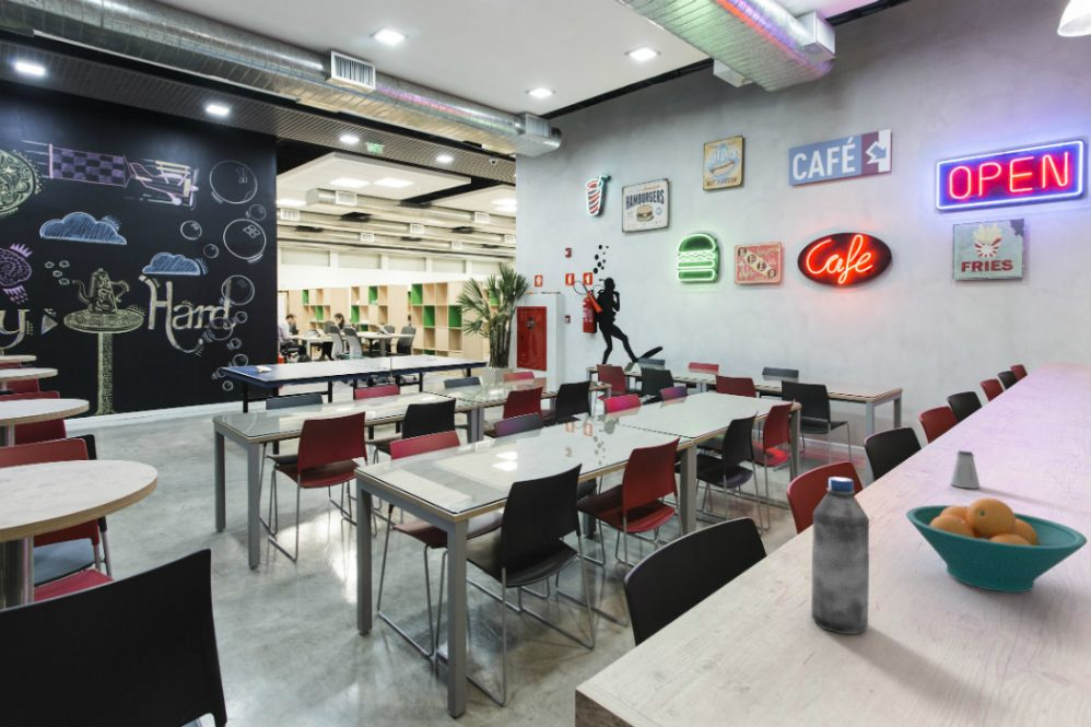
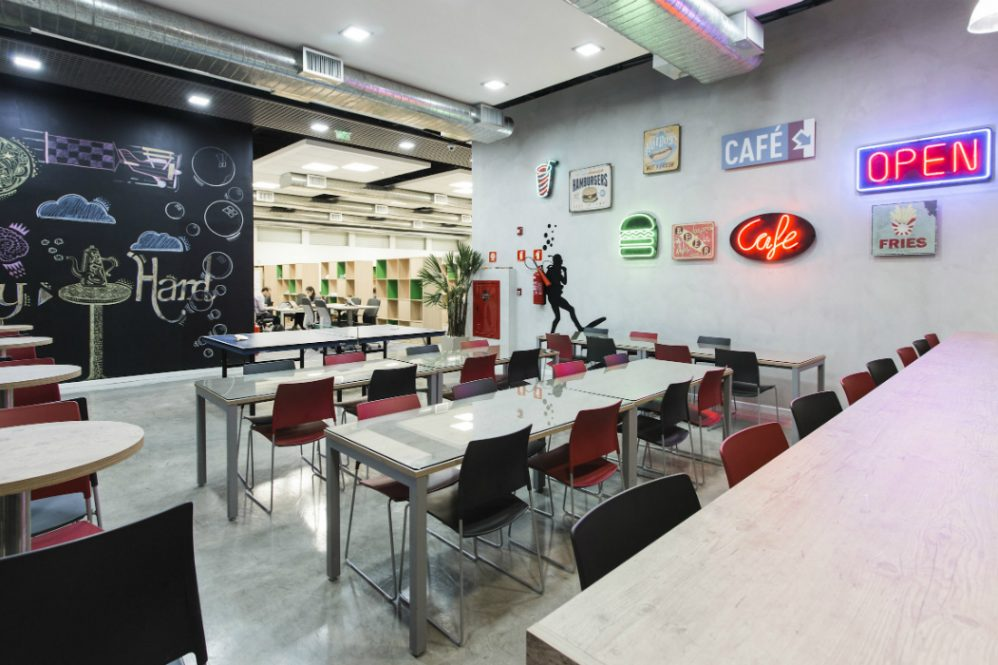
- water bottle [810,476,870,635]
- fruit bowl [905,496,1089,594]
- saltshaker [949,449,981,489]
